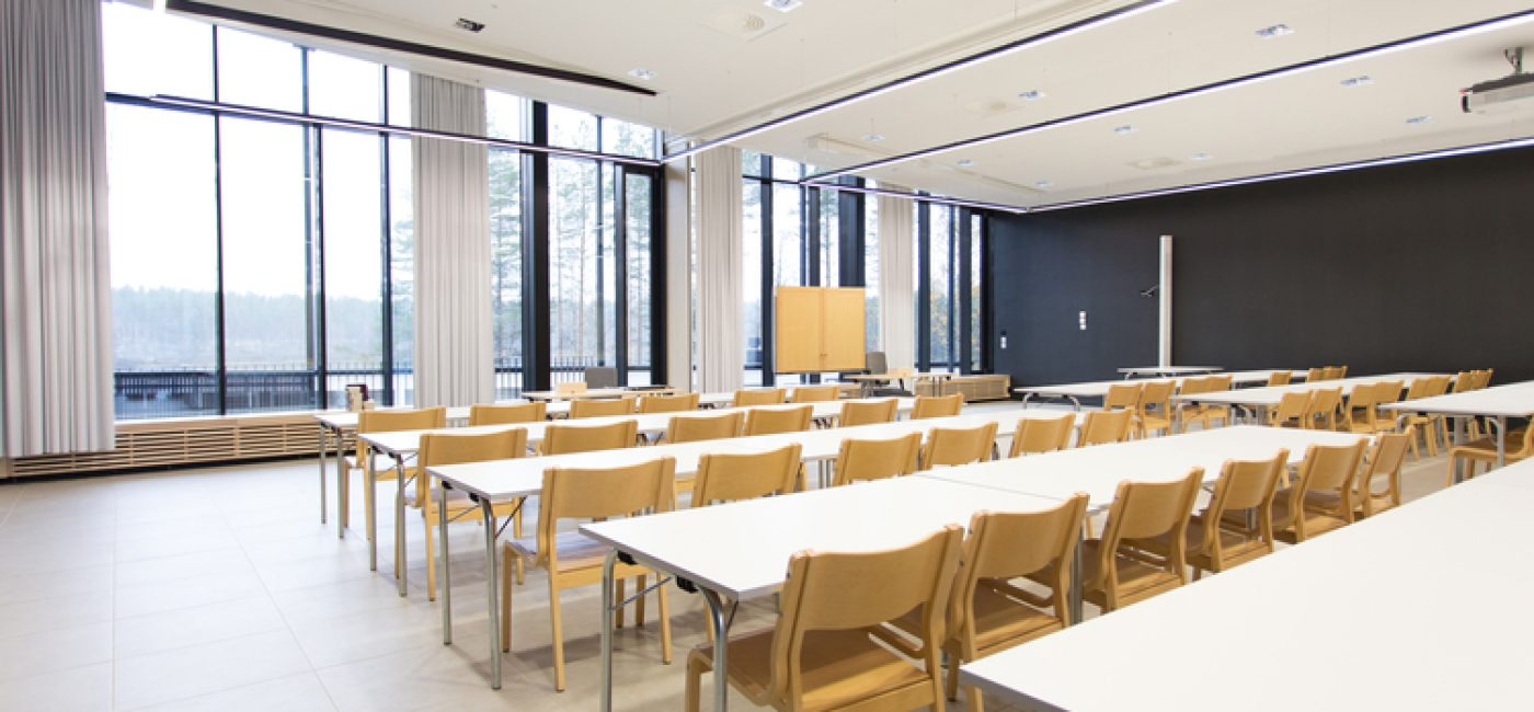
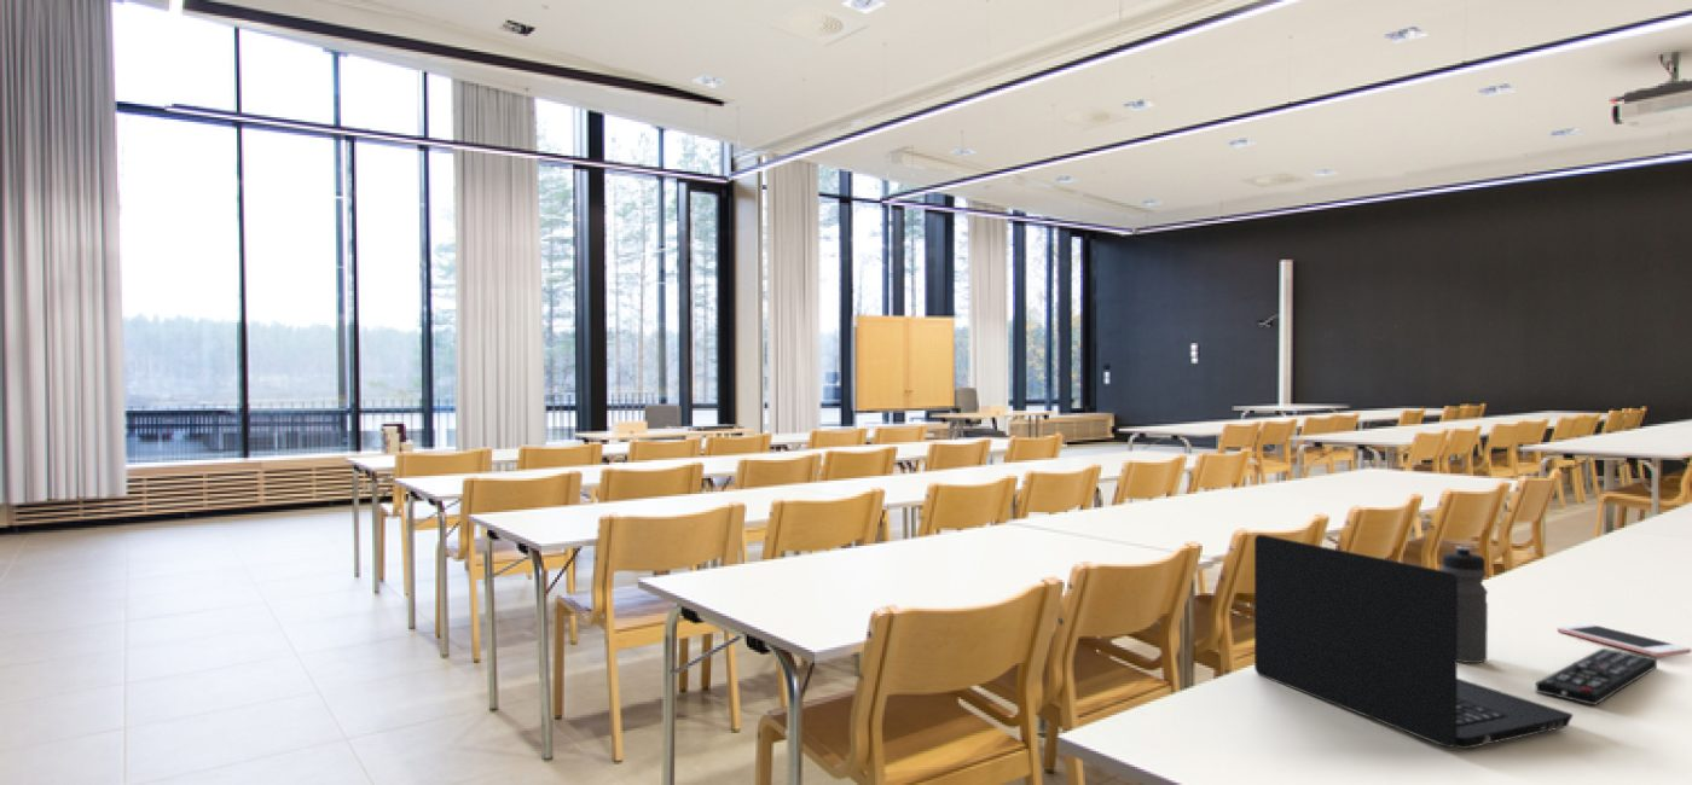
+ laptop [1253,534,1575,750]
+ remote control [1535,647,1658,706]
+ cell phone [1555,622,1692,658]
+ water bottle [1441,545,1489,664]
